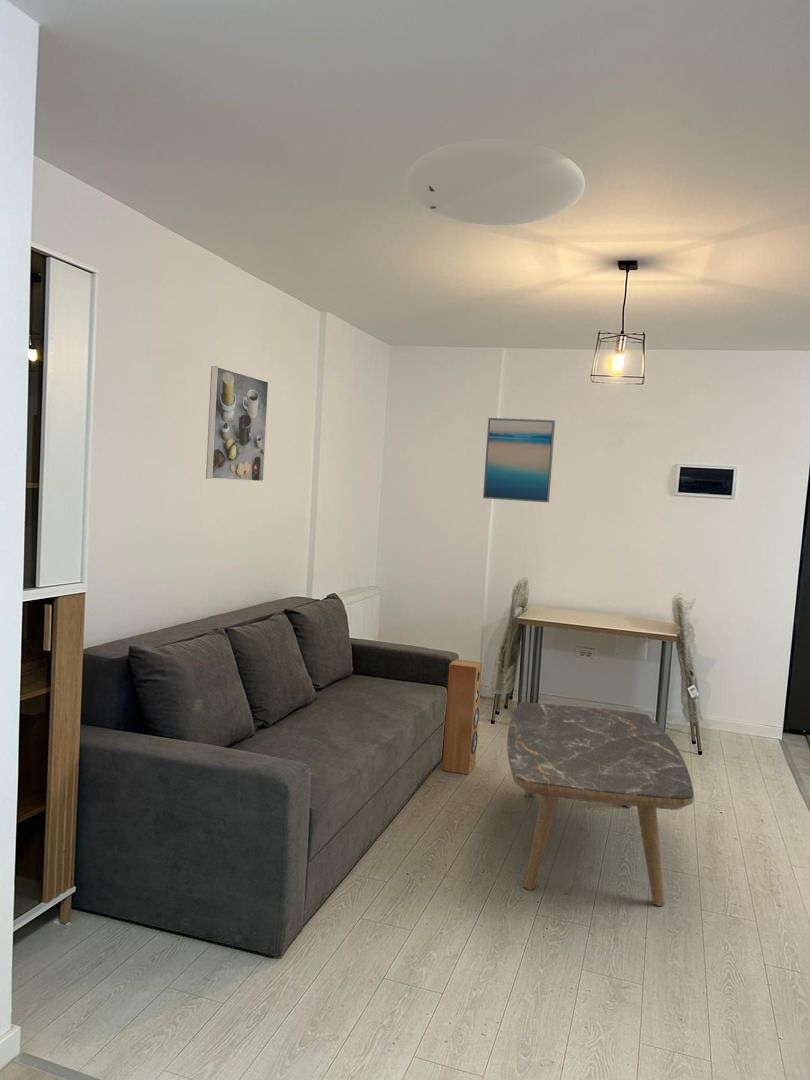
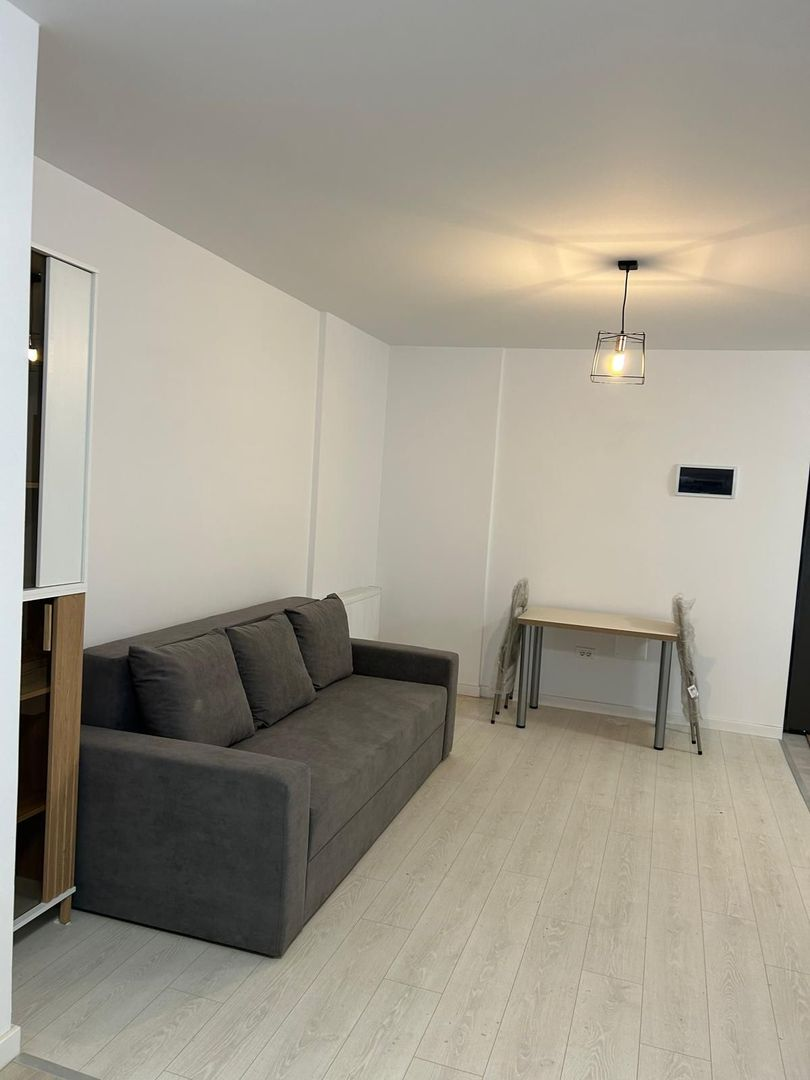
- speaker [441,658,483,775]
- ceiling light [405,138,586,226]
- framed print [205,365,269,483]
- coffee table [506,701,695,907]
- wall art [482,417,556,504]
